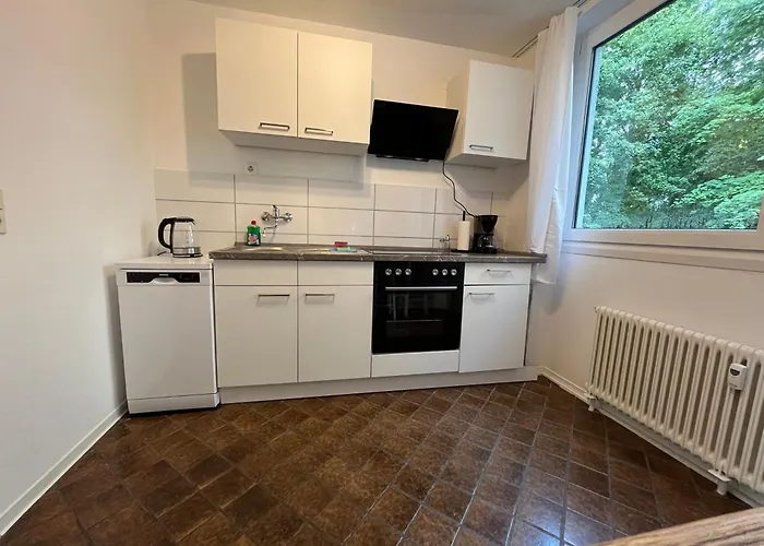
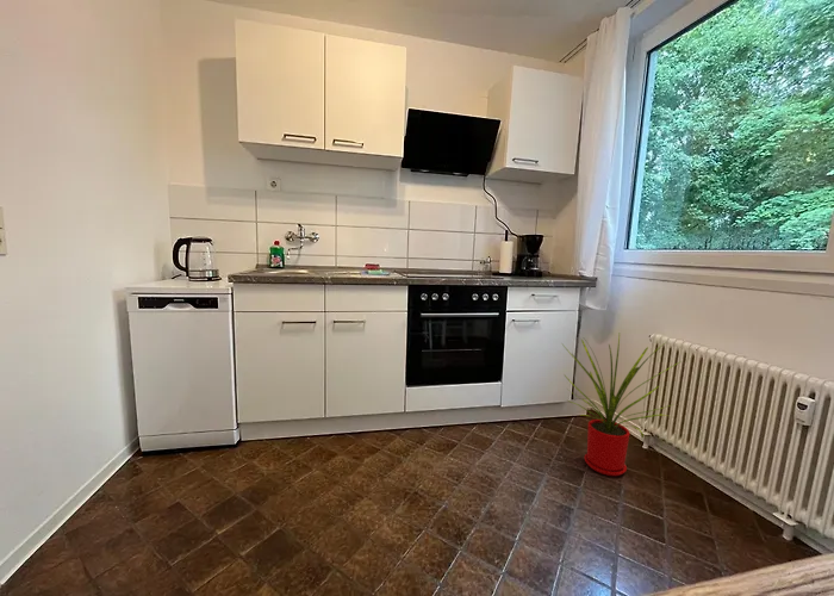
+ house plant [561,334,680,477]
